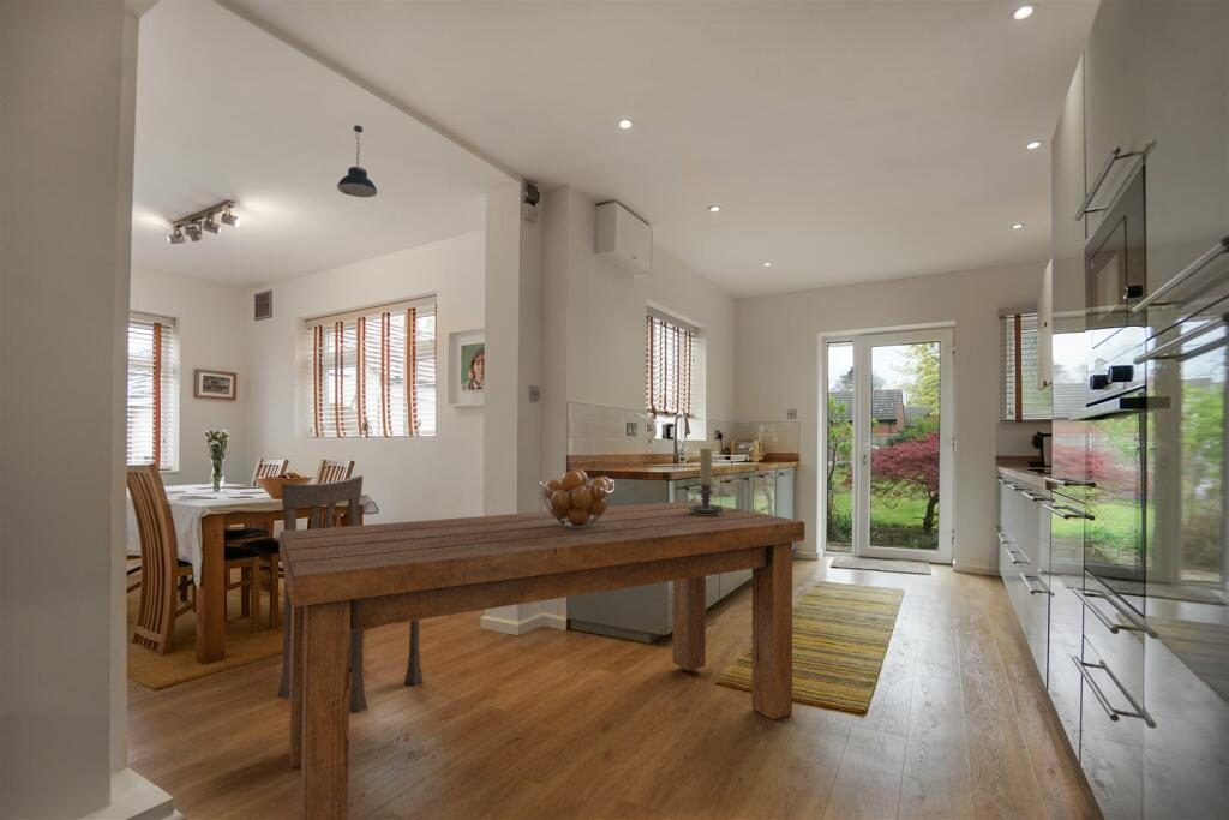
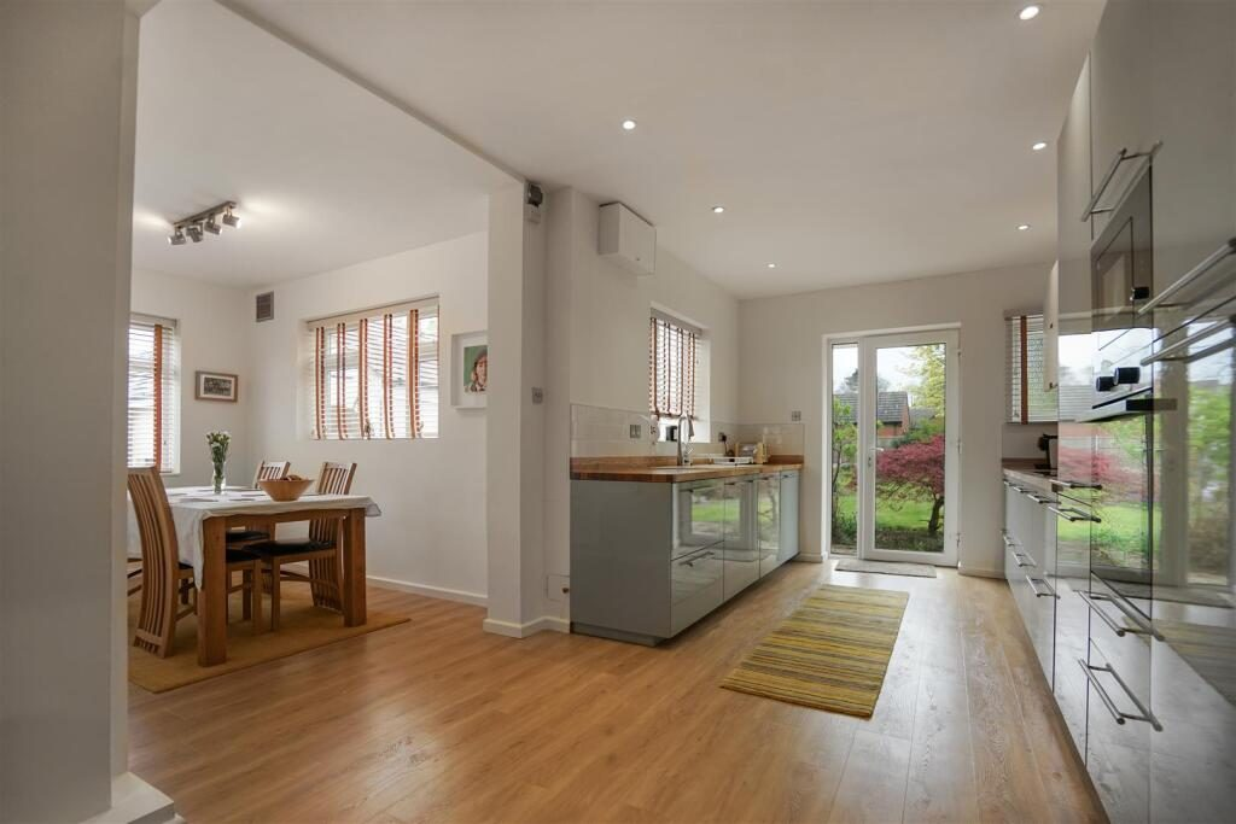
- pendant light [336,125,378,198]
- candle holder [688,447,724,516]
- dining chair [276,474,425,714]
- dining table [278,499,805,820]
- fruit basket [539,468,616,528]
